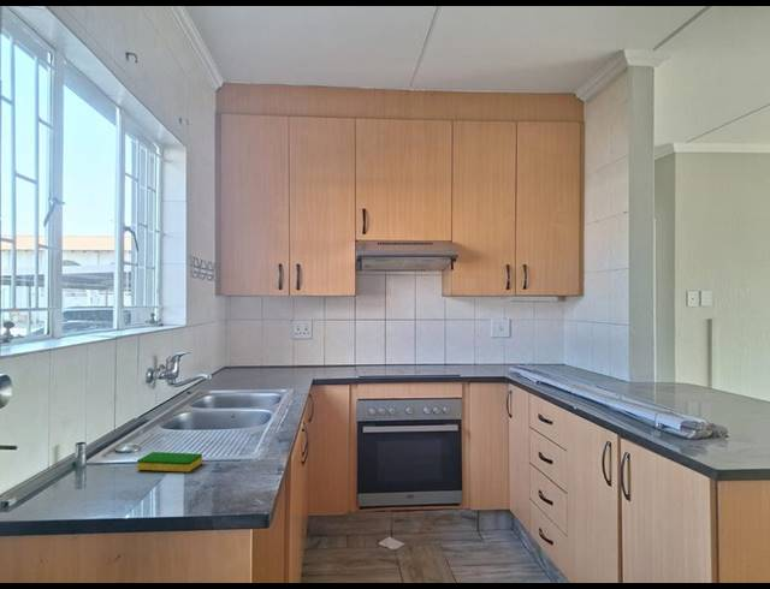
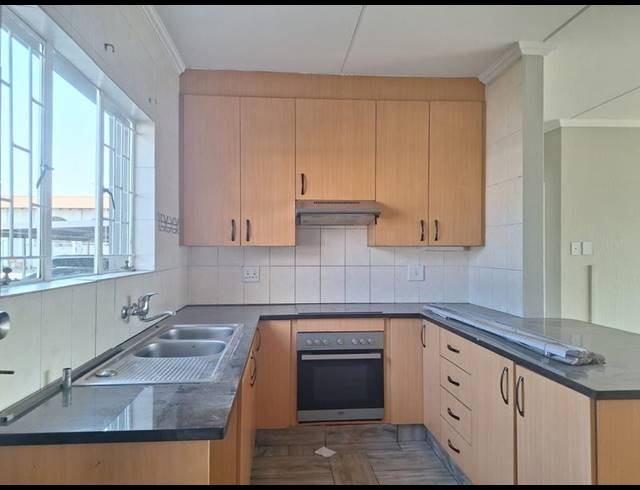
- dish sponge [136,451,203,474]
